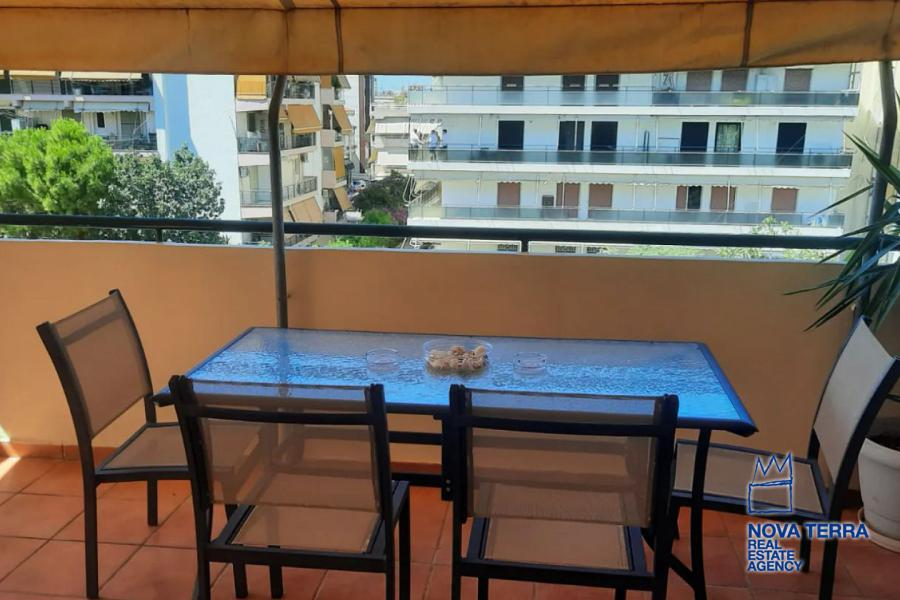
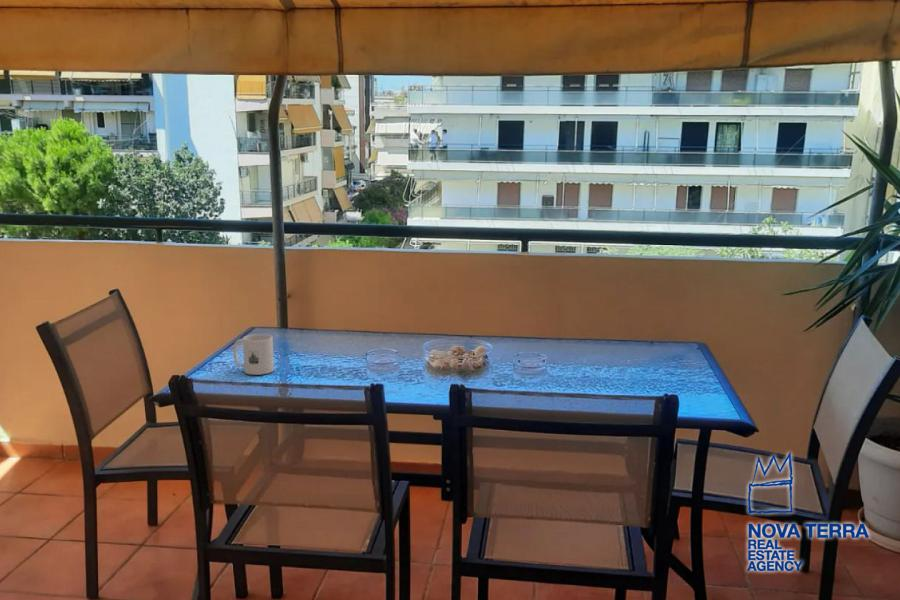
+ mug [232,333,275,376]
